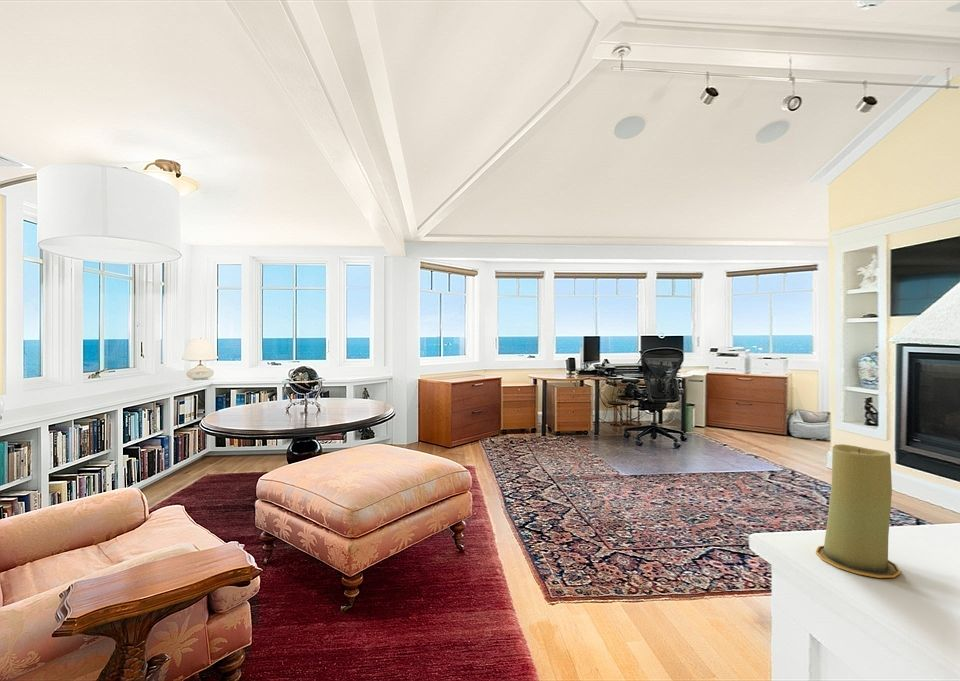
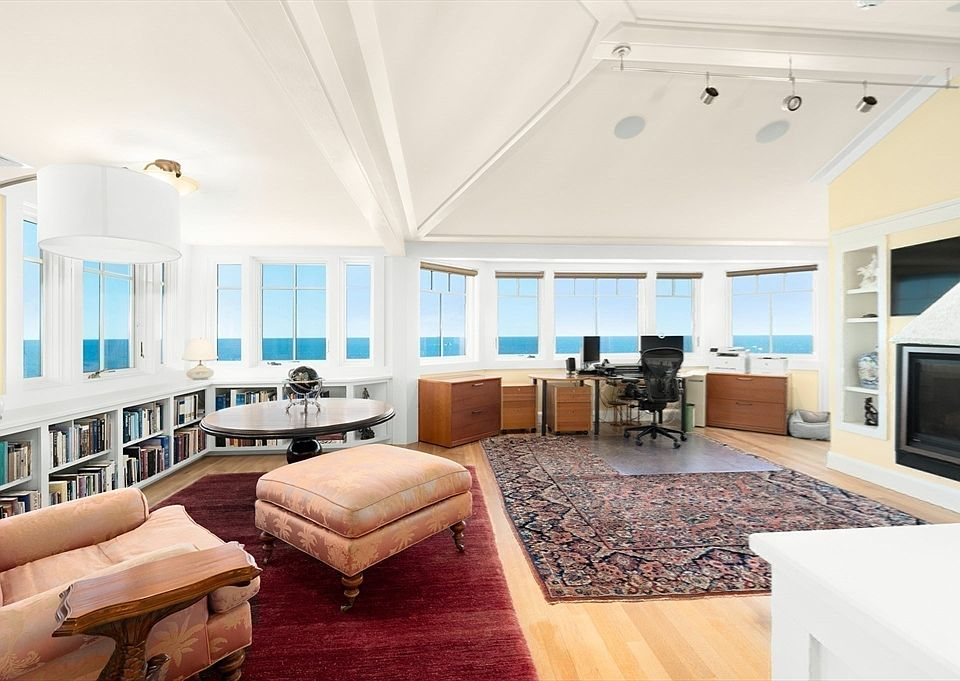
- candle [815,443,901,579]
